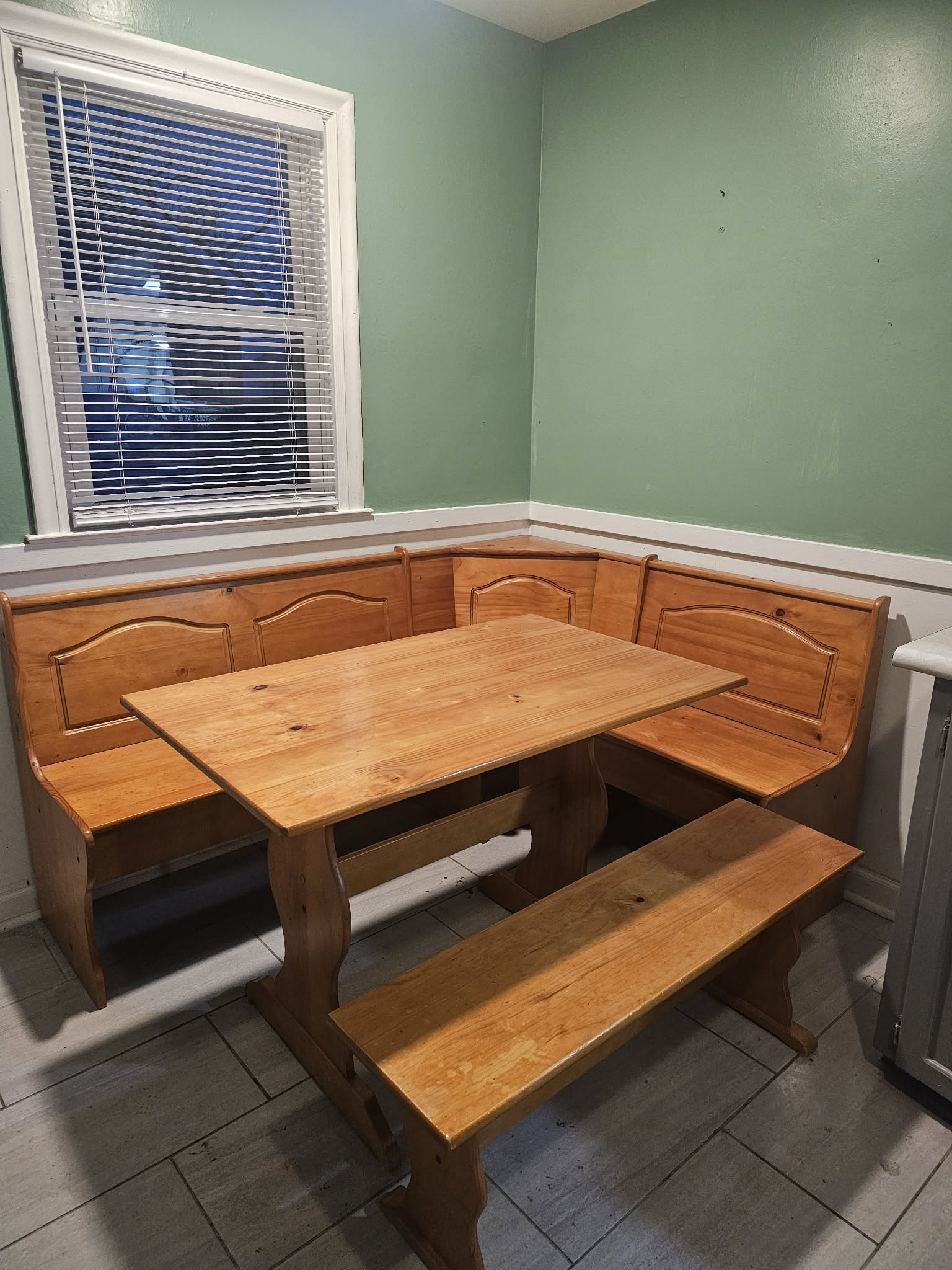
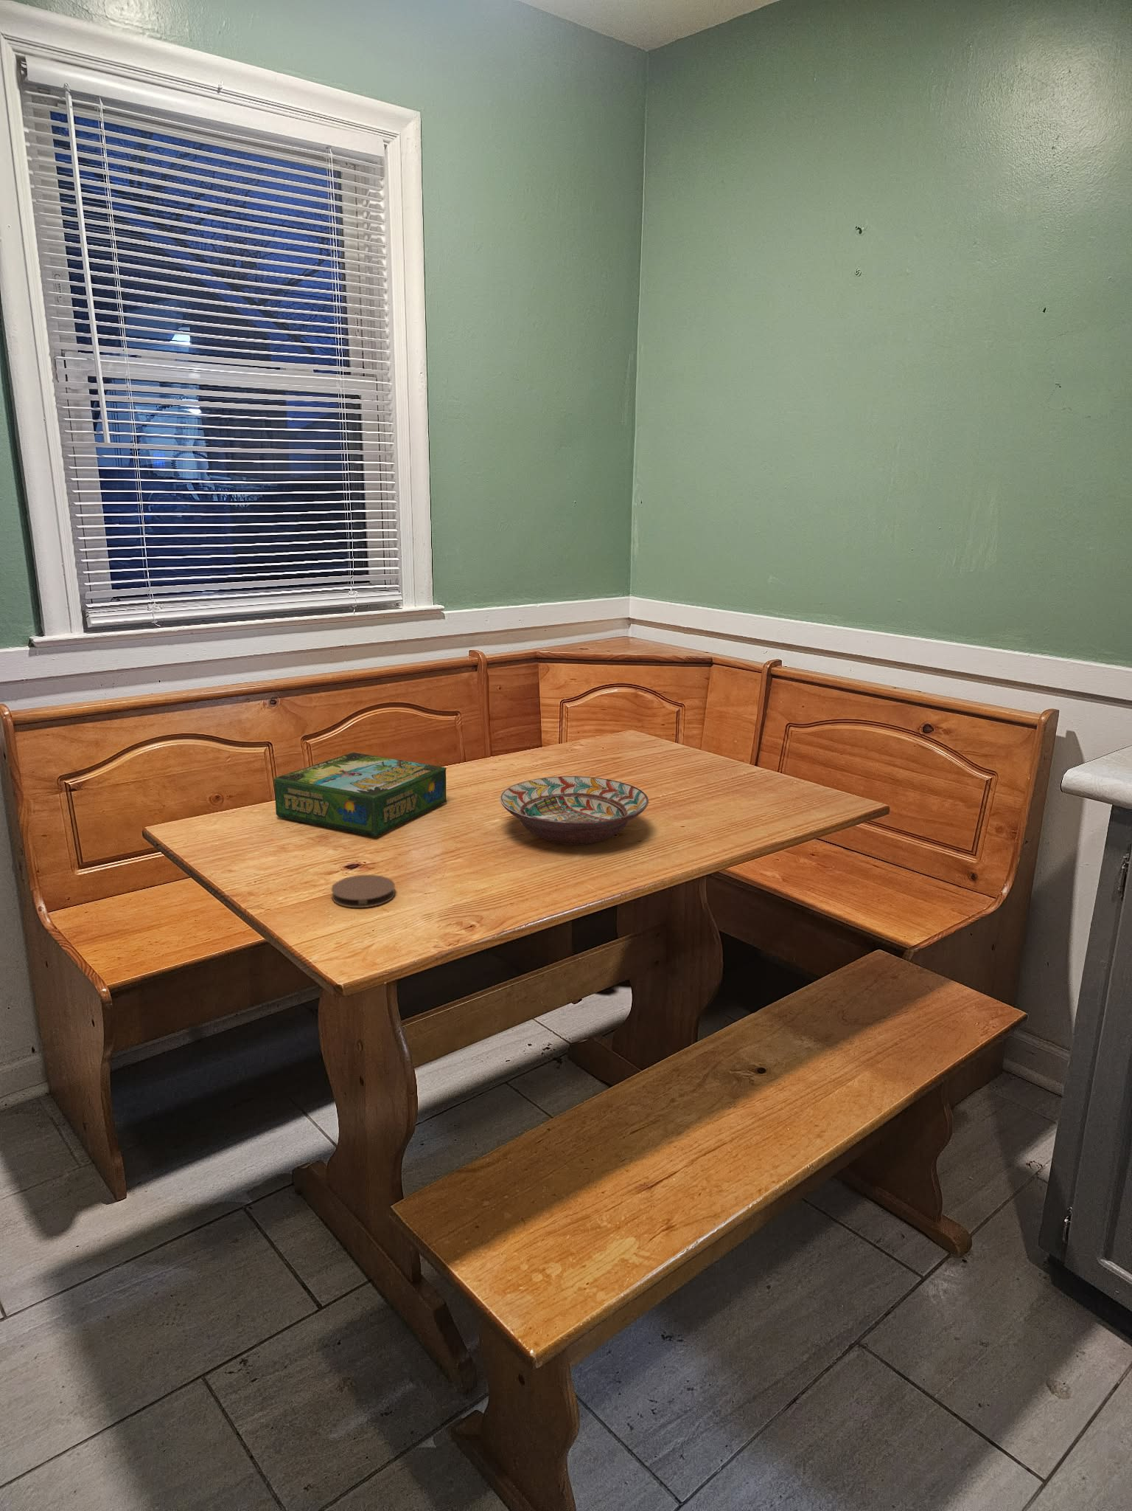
+ coaster [331,874,396,908]
+ decorative bowl [499,776,649,846]
+ board game [273,752,447,838]
